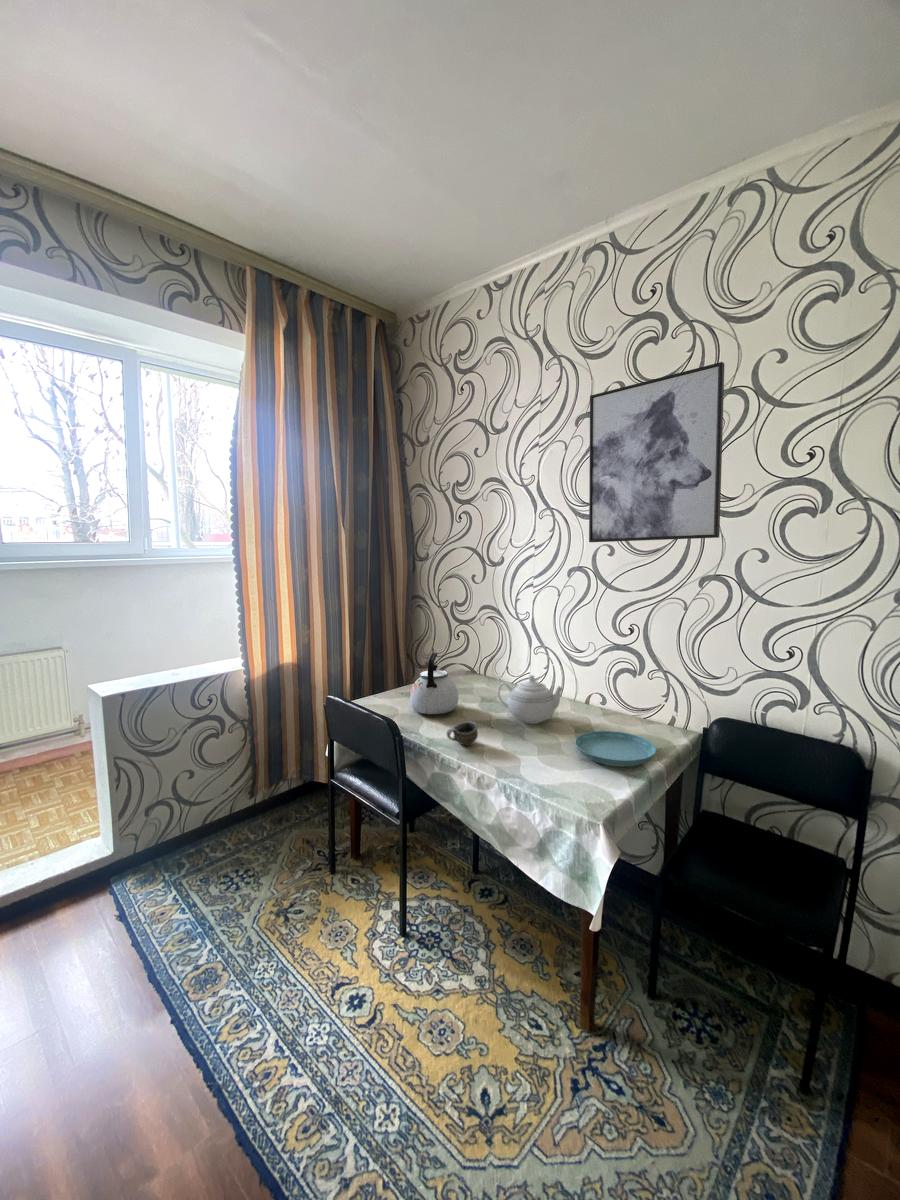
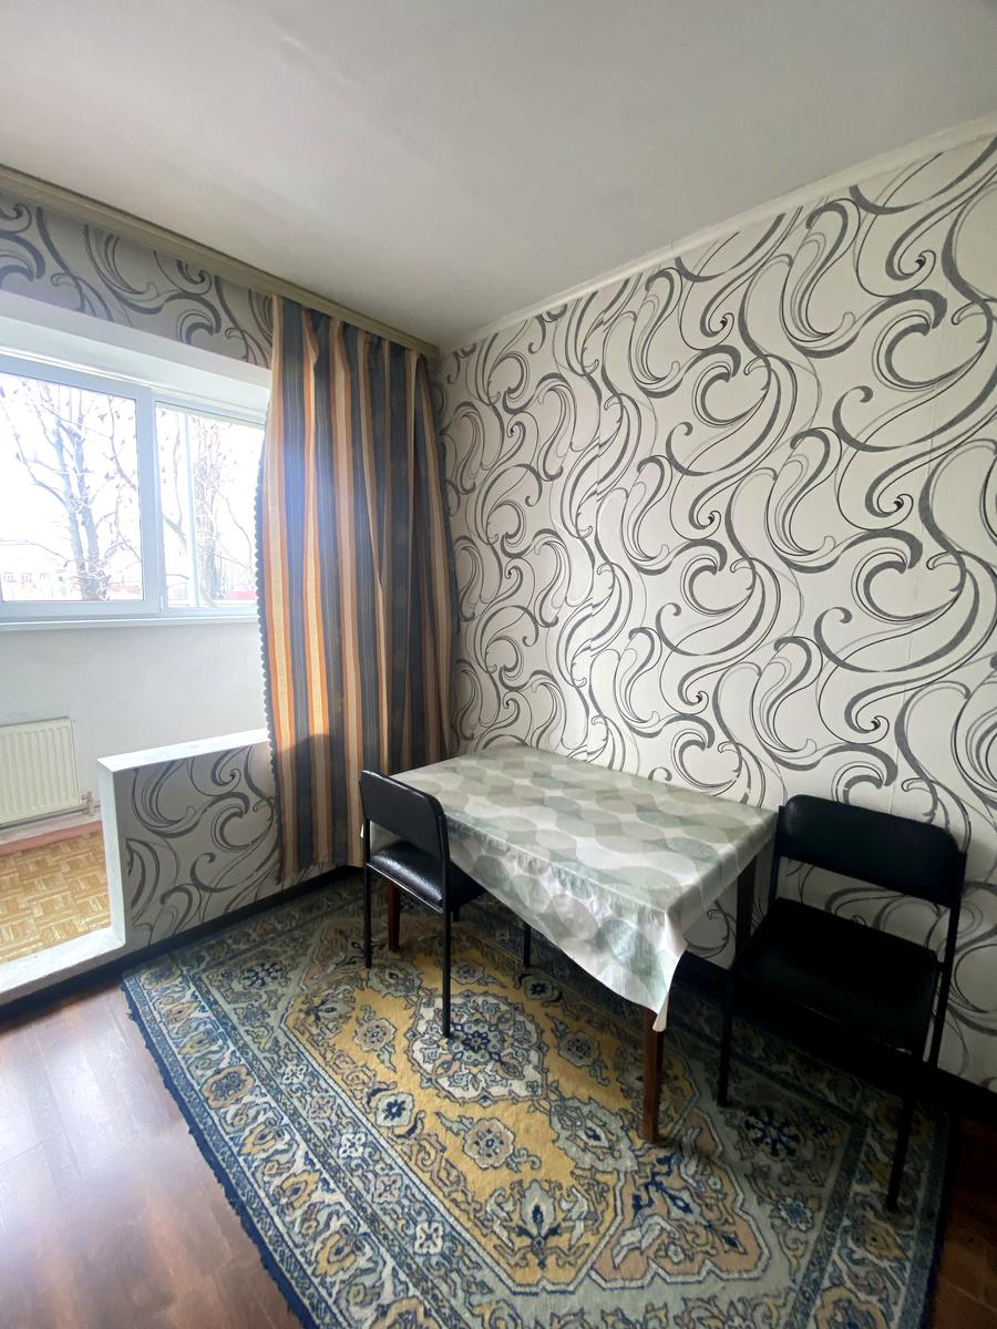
- saucer [574,730,657,768]
- wall art [588,361,726,543]
- kettle [409,652,459,715]
- cup [445,720,479,747]
- teapot [497,674,564,725]
